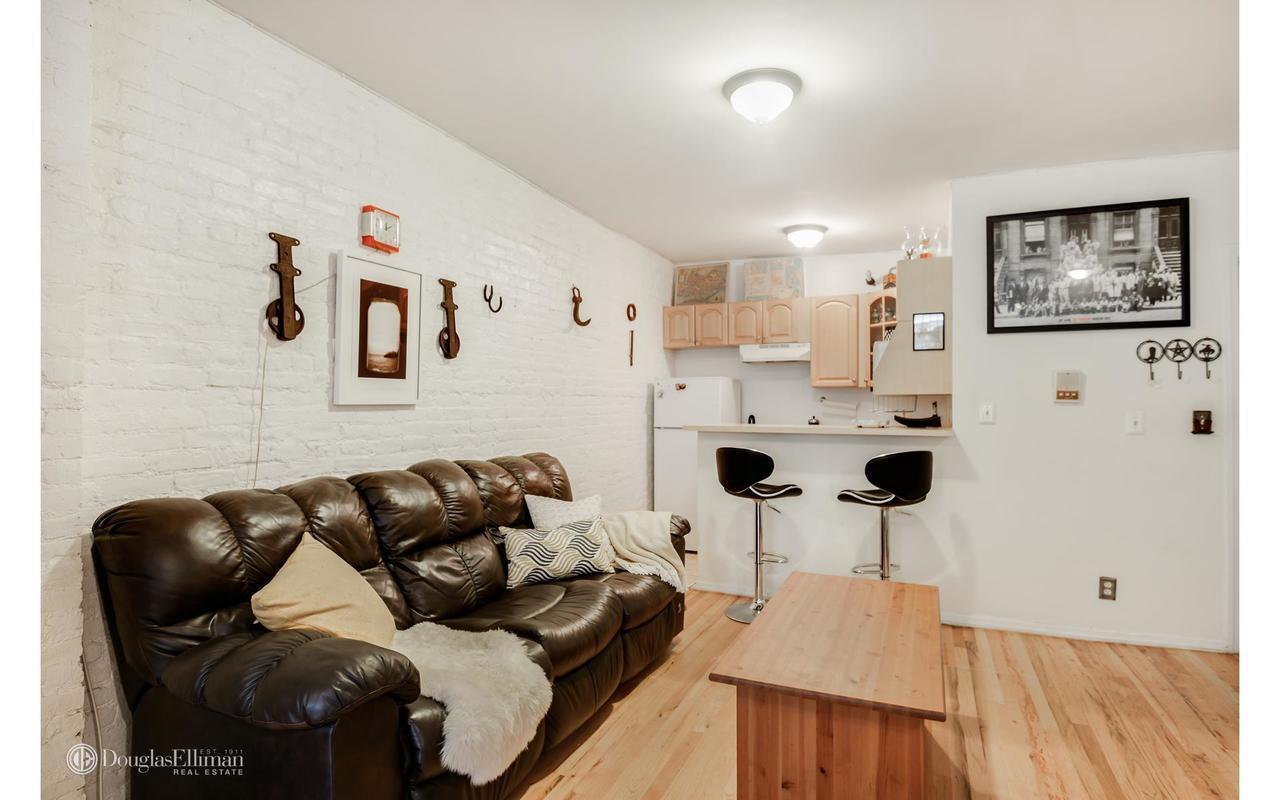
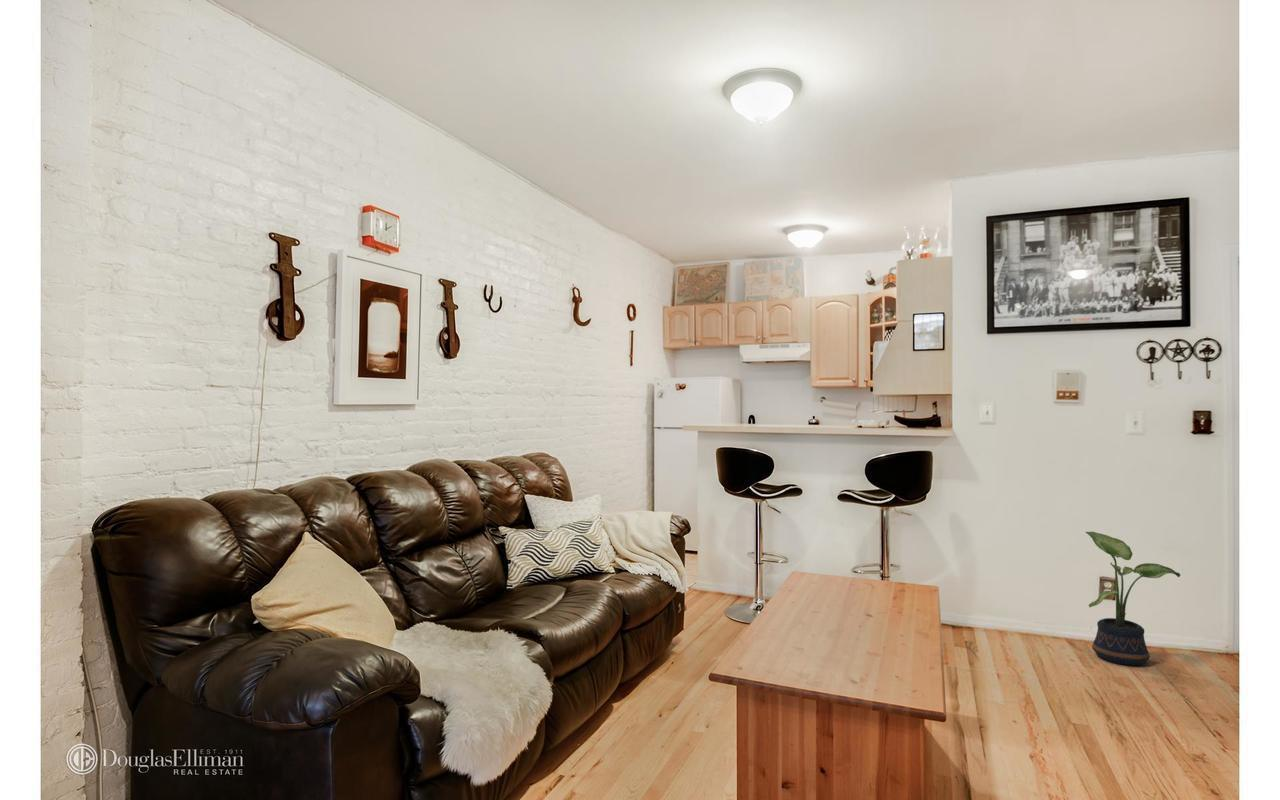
+ potted plant [1085,531,1181,667]
